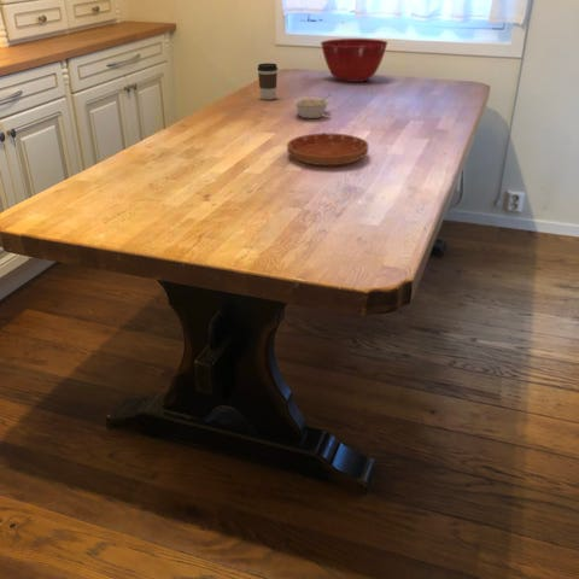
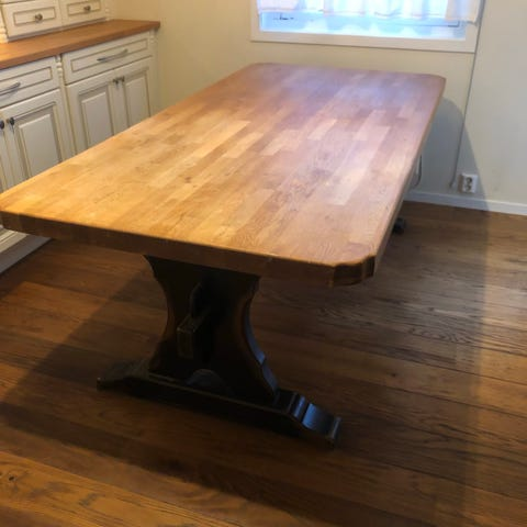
- mixing bowl [320,37,390,83]
- legume [292,93,333,119]
- saucer [286,133,369,166]
- coffee cup [257,63,279,100]
